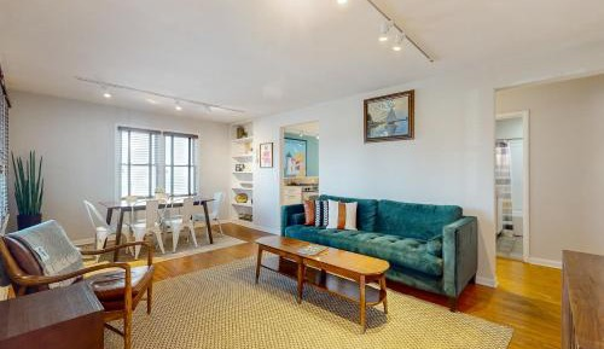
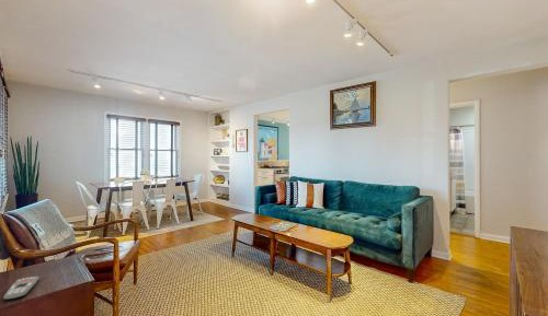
+ remote control [2,276,39,301]
